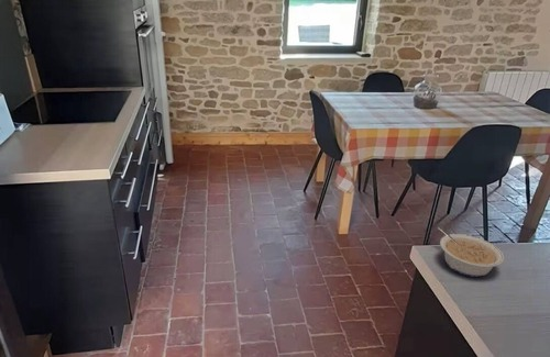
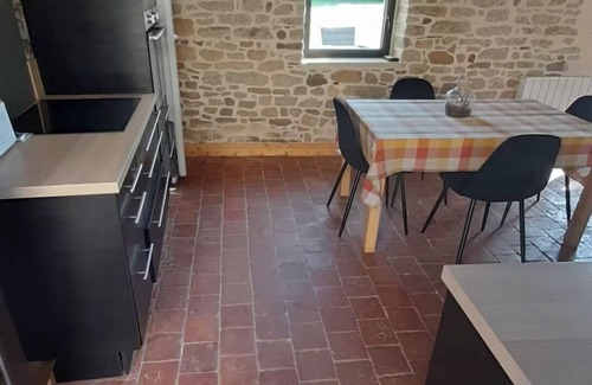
- legume [437,224,505,278]
